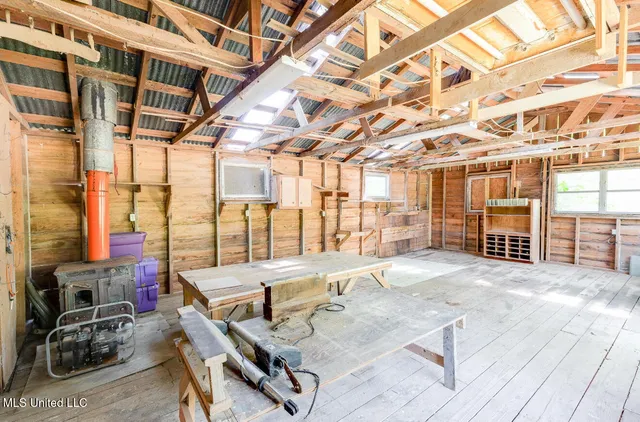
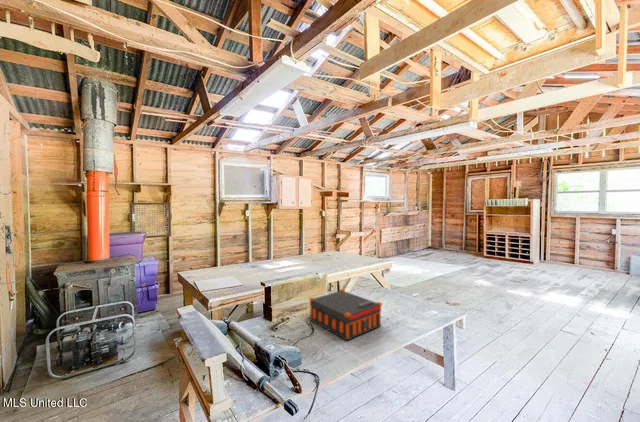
+ wall art [128,200,172,239]
+ toolbox [308,267,391,341]
